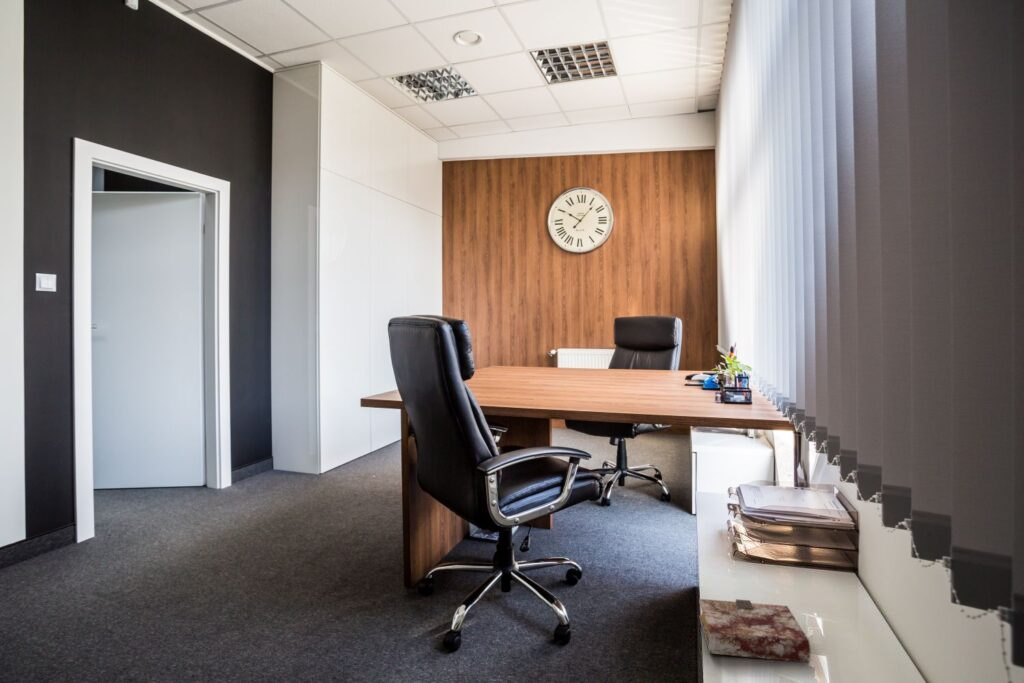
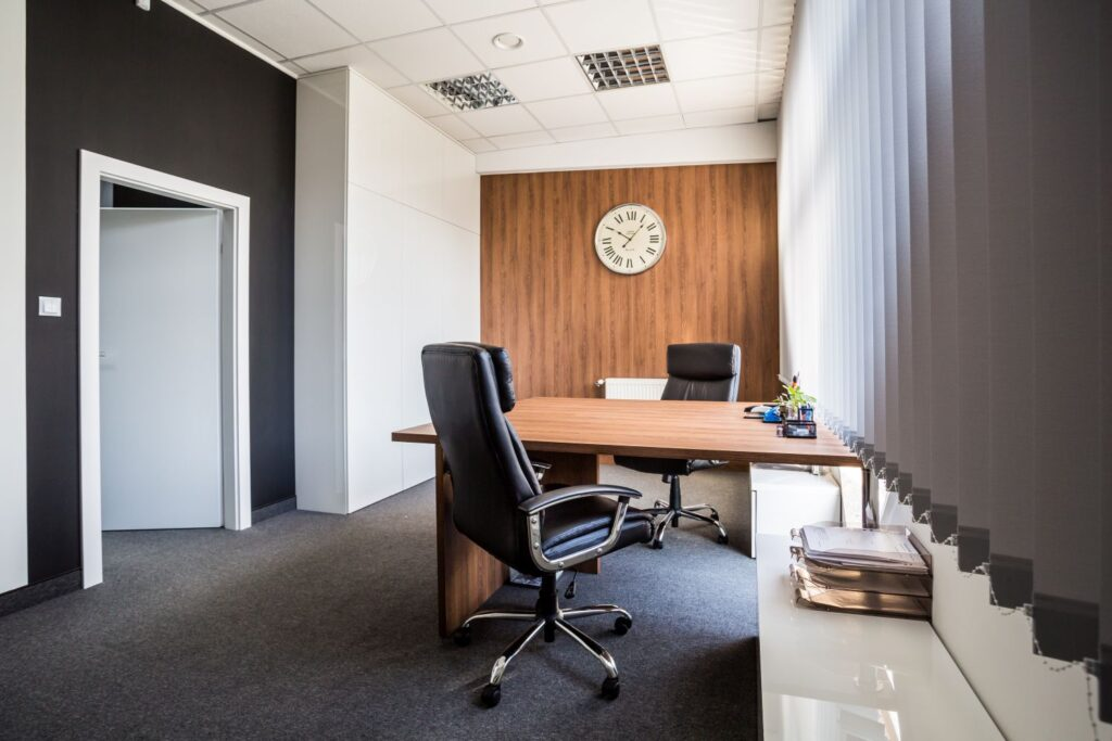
- book [698,598,812,663]
